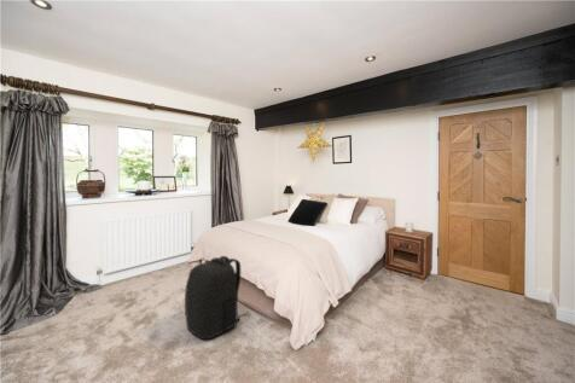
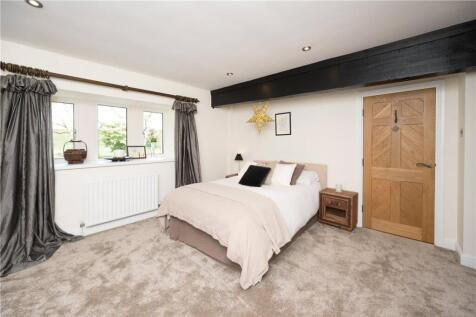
- backpack [184,255,248,341]
